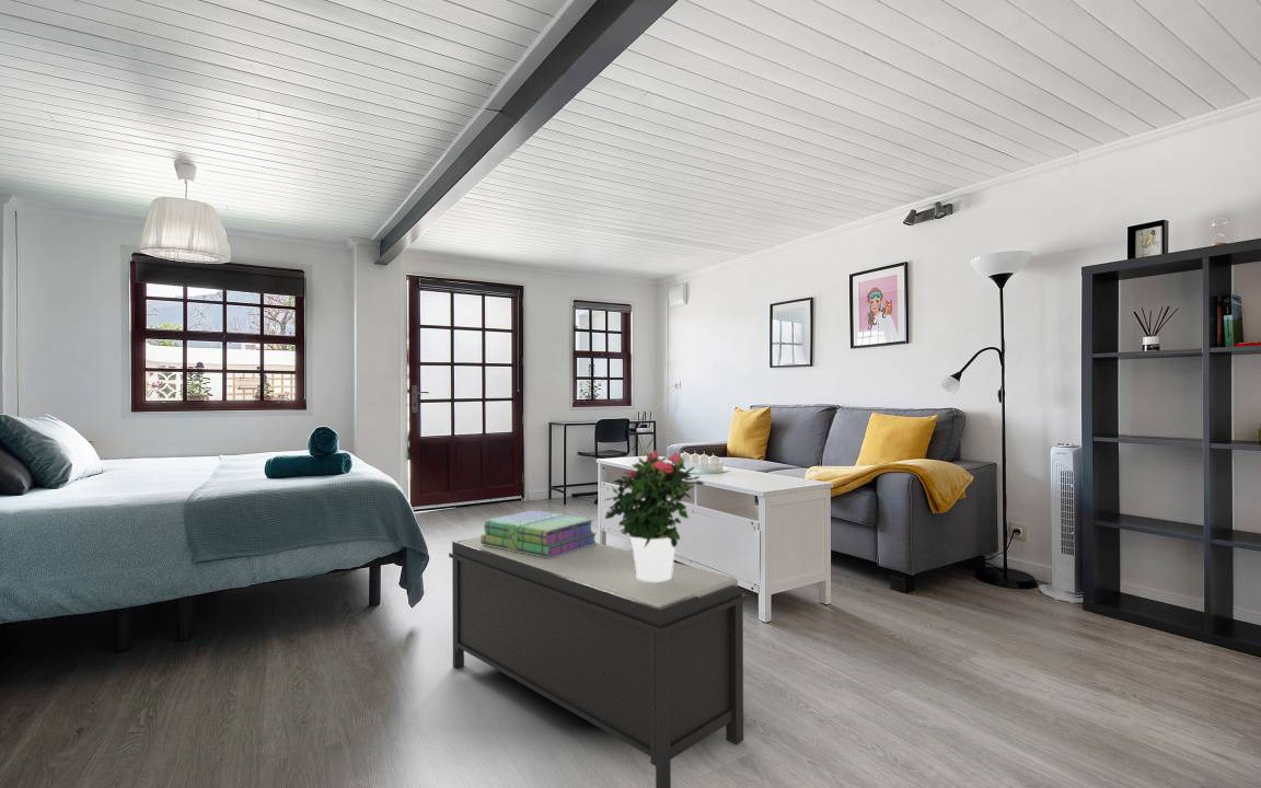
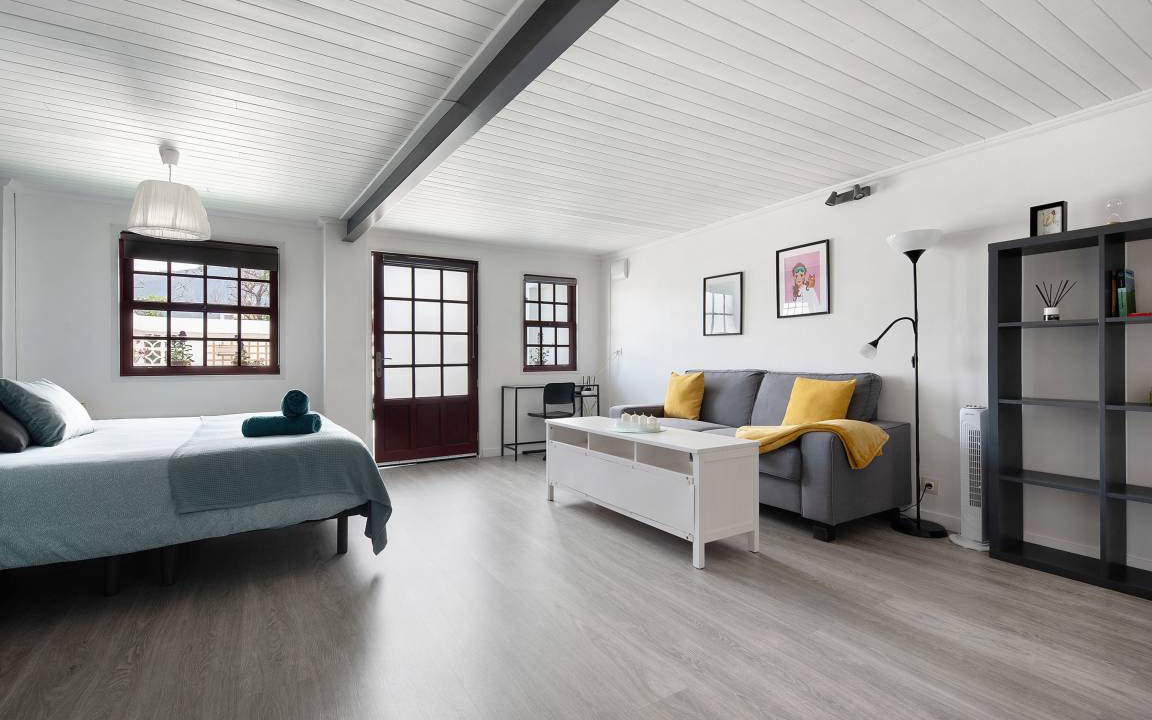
- bench [448,535,749,788]
- potted flower [603,450,705,582]
- stack of books [481,509,598,558]
